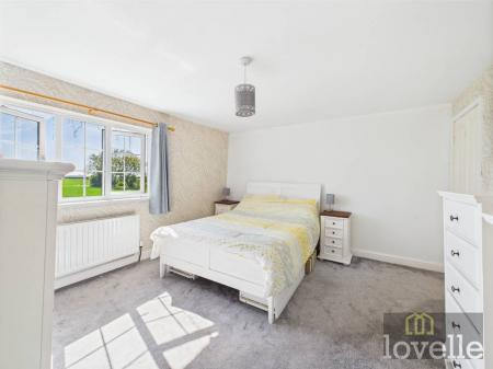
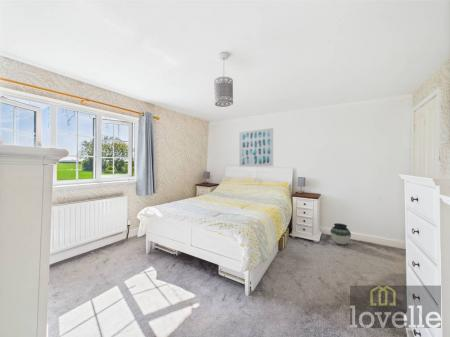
+ wall art [238,127,274,168]
+ vase [329,222,352,246]
